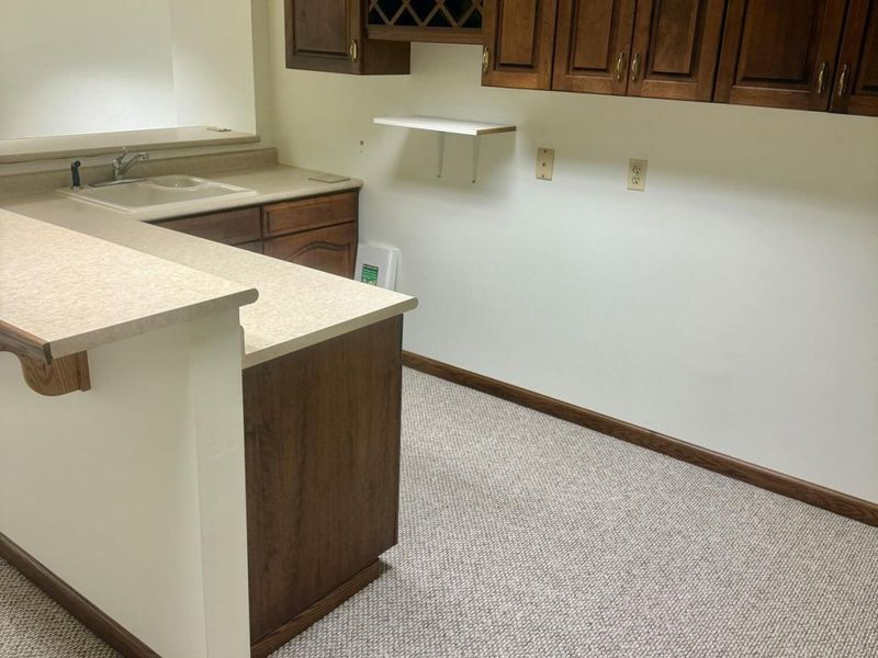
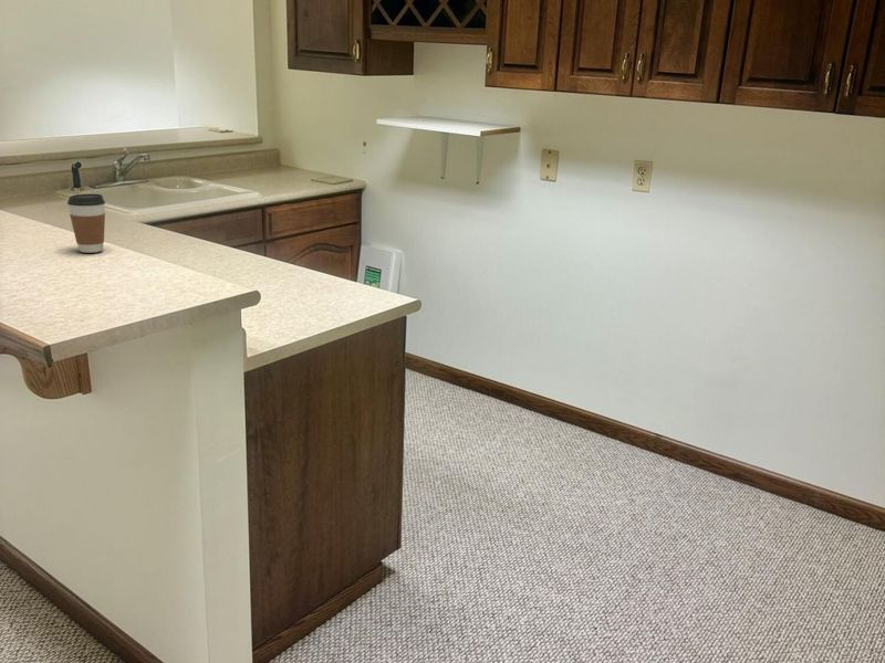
+ coffee cup [66,193,106,254]
